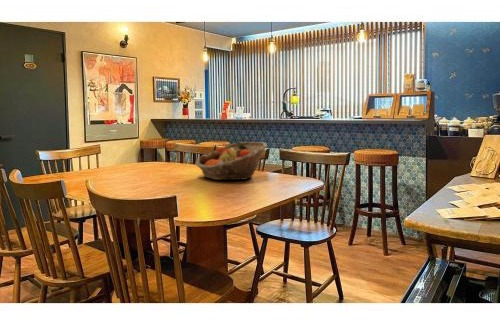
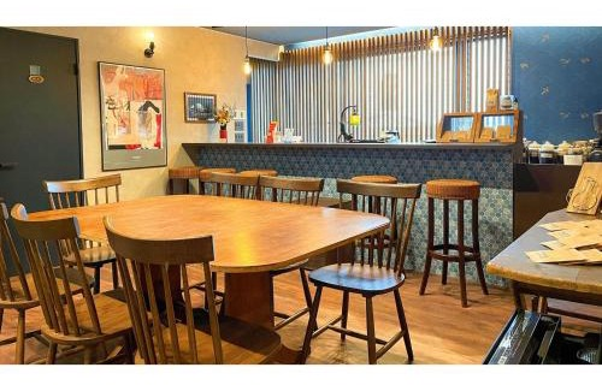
- fruit basket [195,141,268,181]
